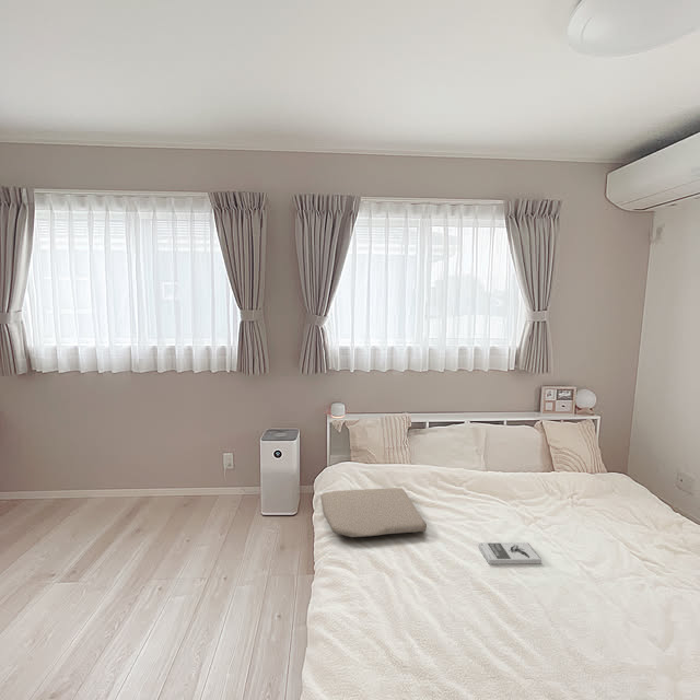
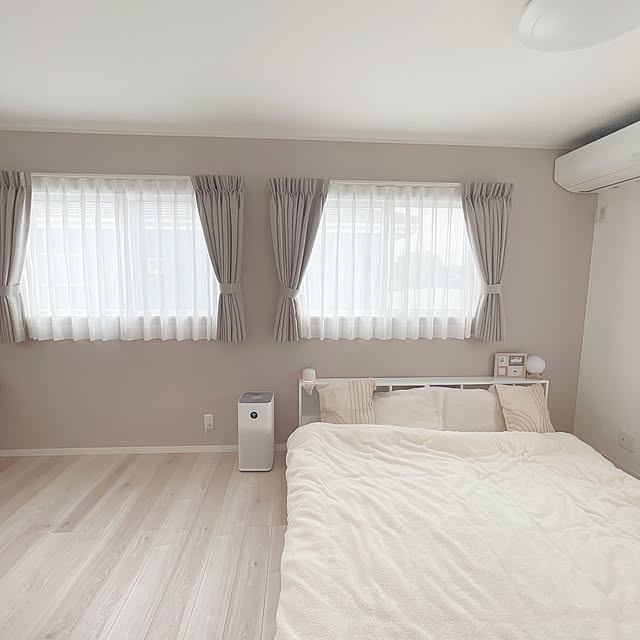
- cushion [319,487,428,538]
- book [478,541,542,565]
